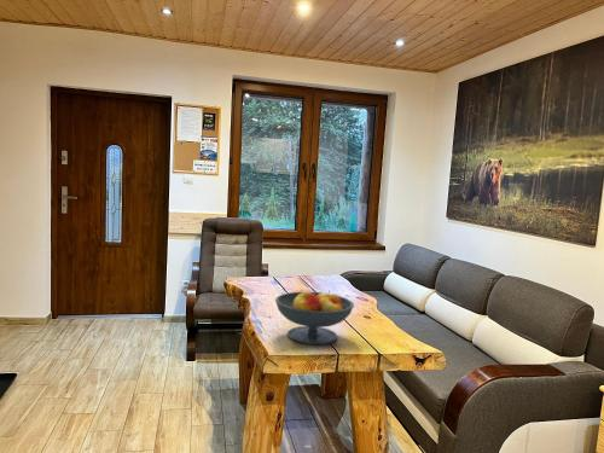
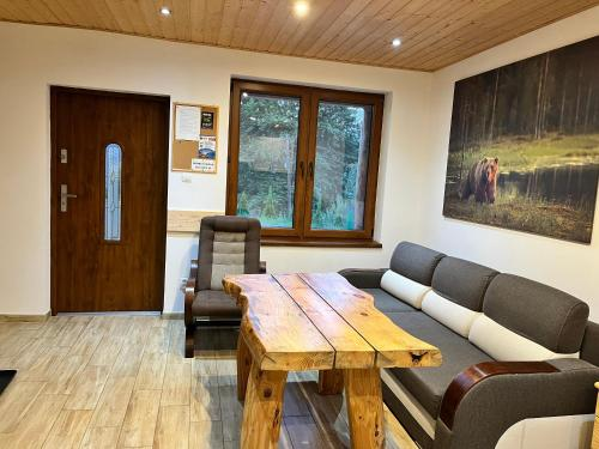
- fruit bowl [274,289,355,345]
